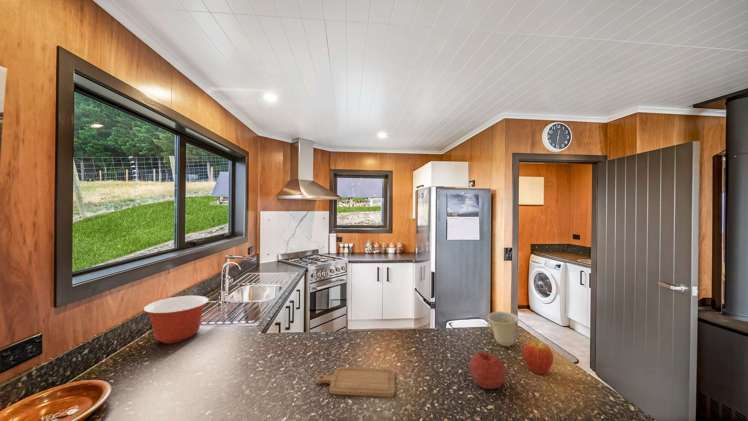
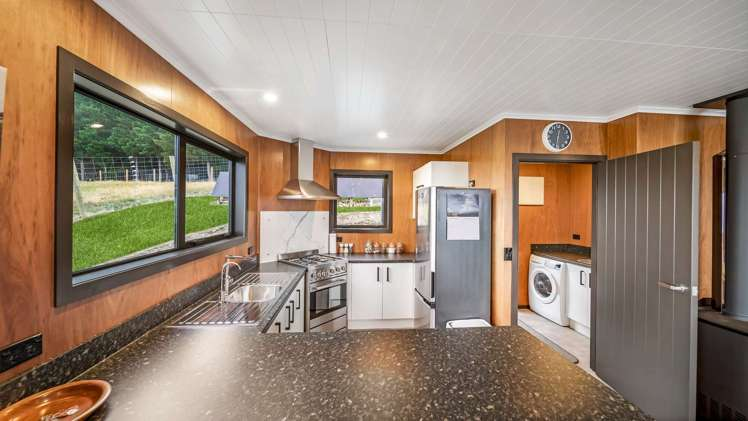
- cup [486,311,520,347]
- mixing bowl [143,295,210,345]
- fruit [469,351,507,390]
- fruit [522,340,554,375]
- chopping board [315,366,396,398]
